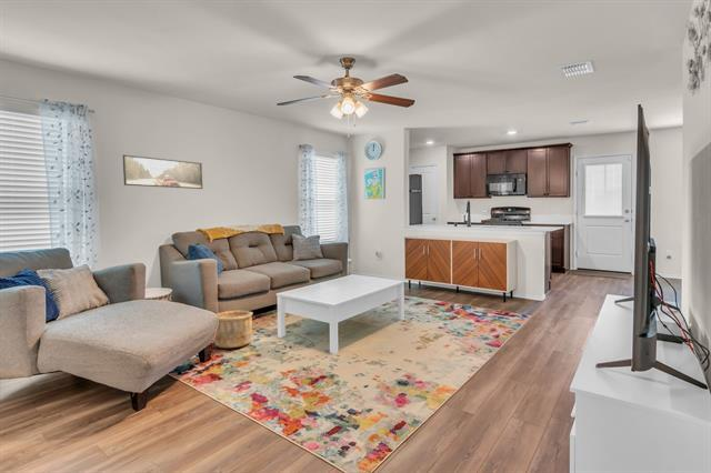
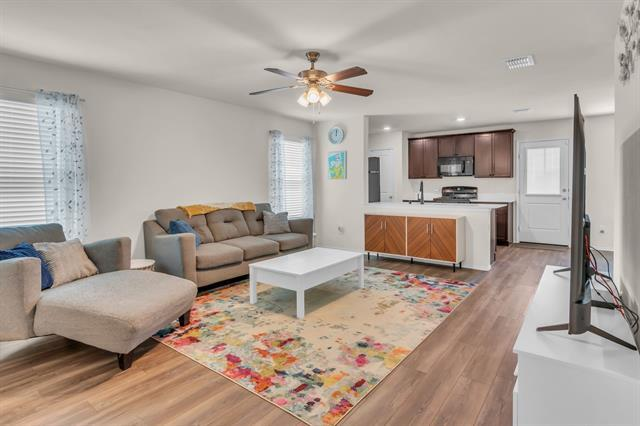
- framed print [122,154,203,190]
- wooden bucket [213,310,254,349]
